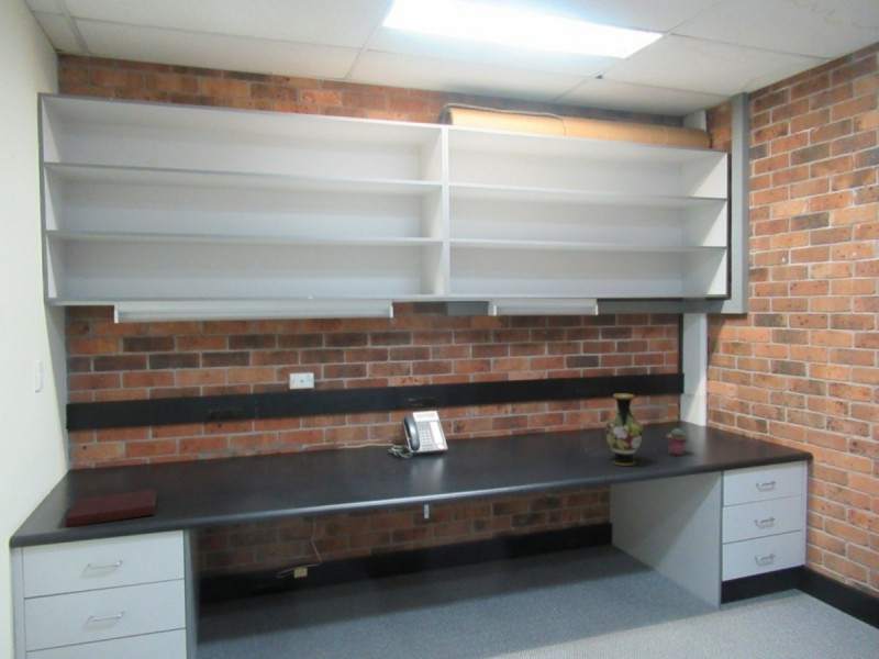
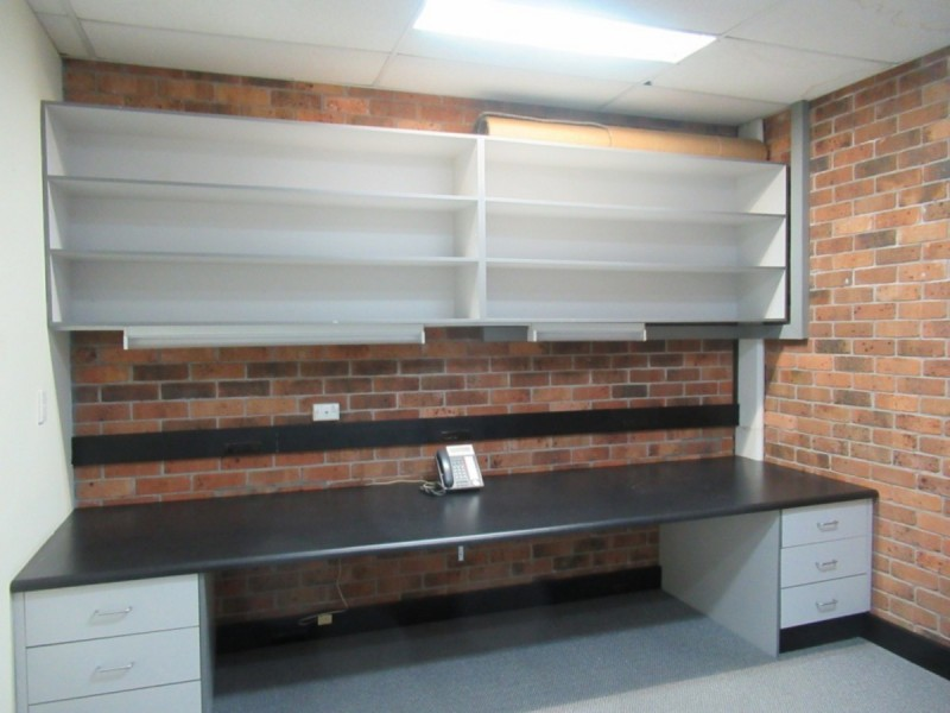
- potted succulent [665,427,688,457]
- vase [604,392,644,467]
- notebook [65,488,157,528]
